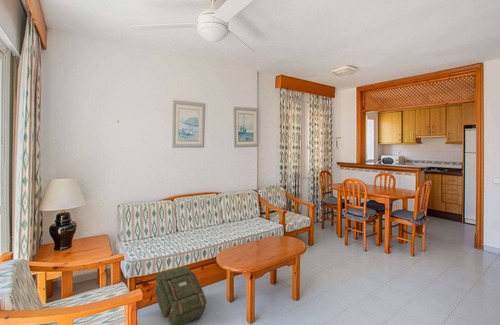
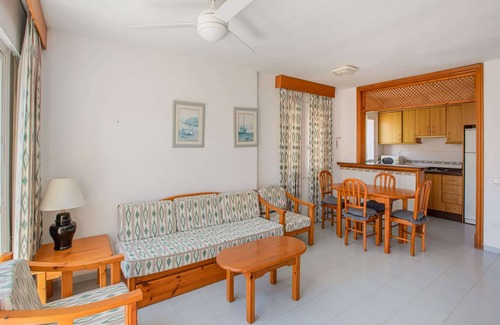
- backpack [154,266,208,325]
